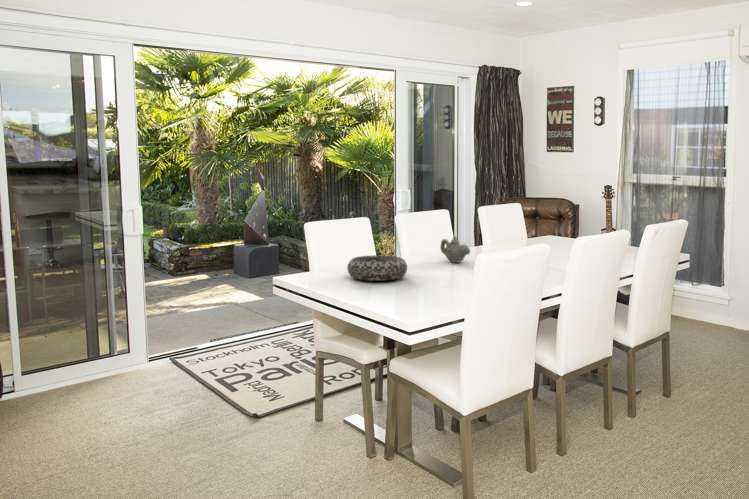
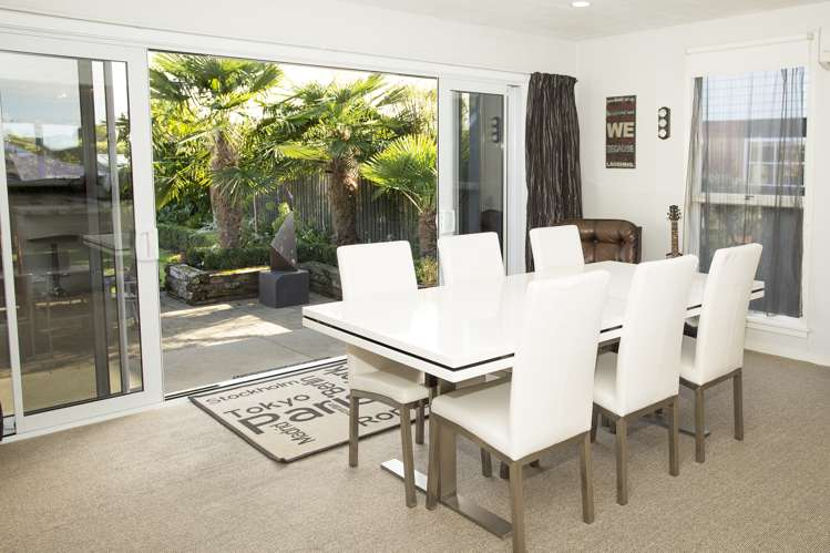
- decorative bowl [346,255,408,282]
- teapot [439,235,471,264]
